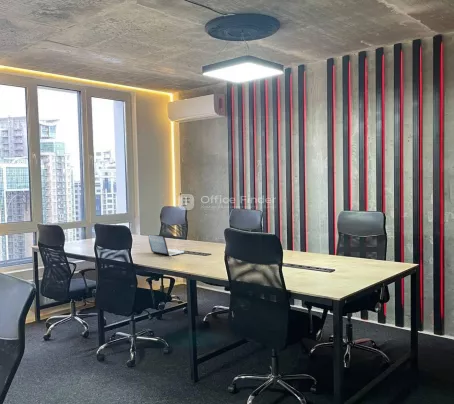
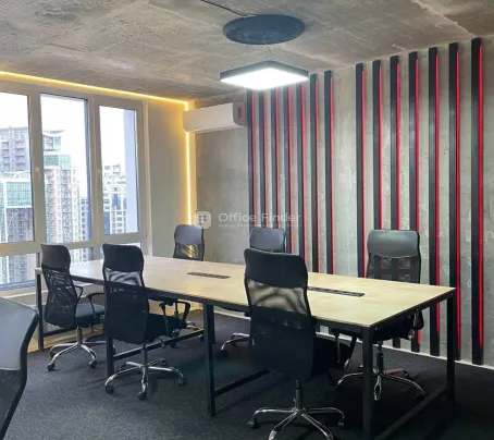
- laptop [148,234,185,257]
